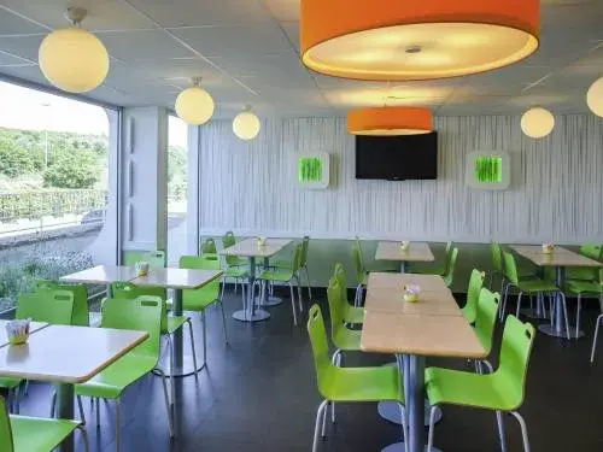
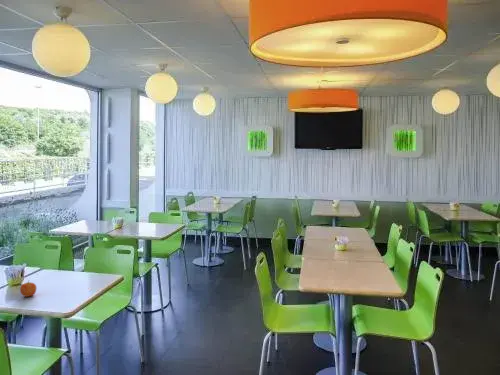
+ apple [19,279,37,298]
